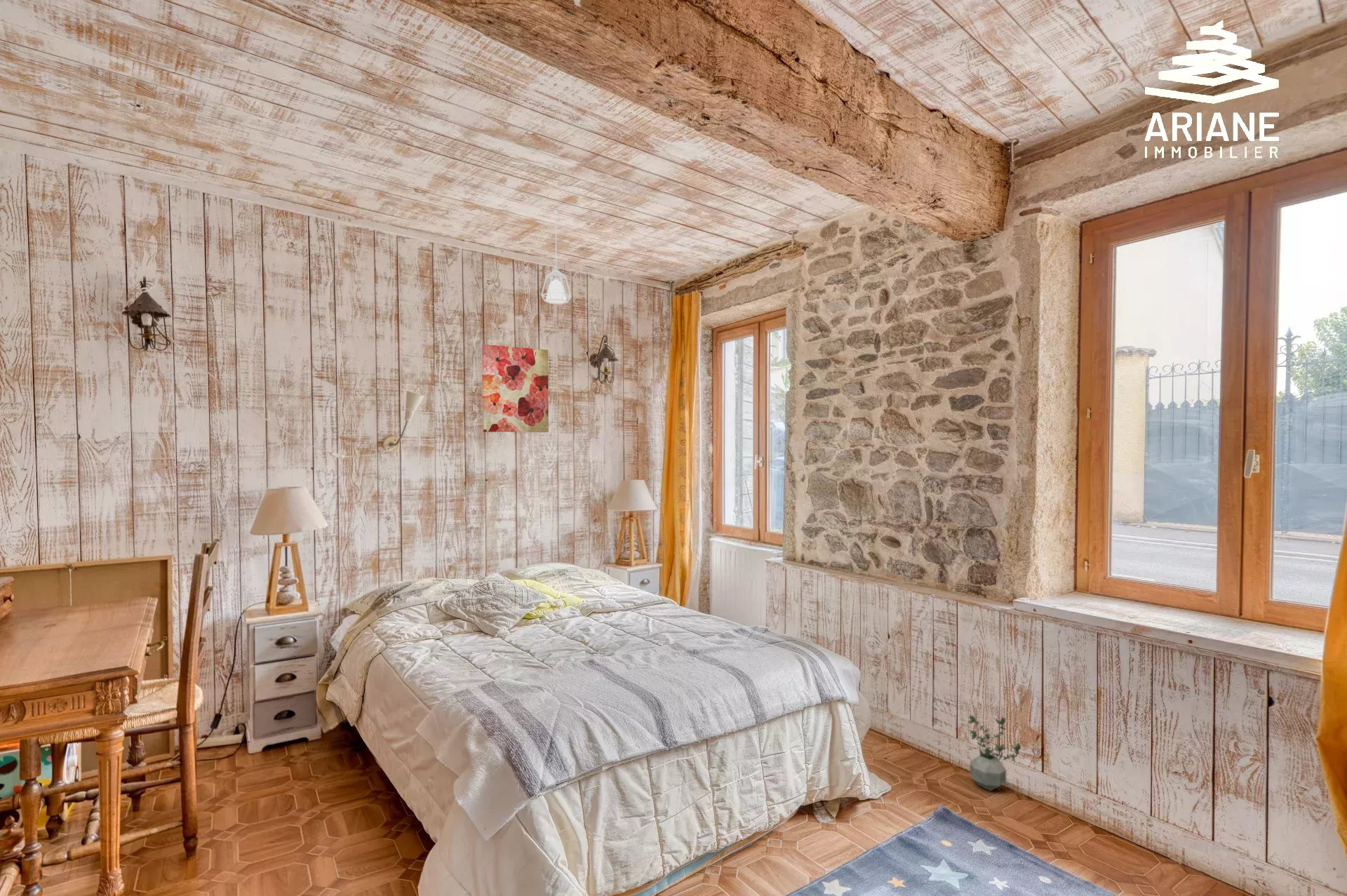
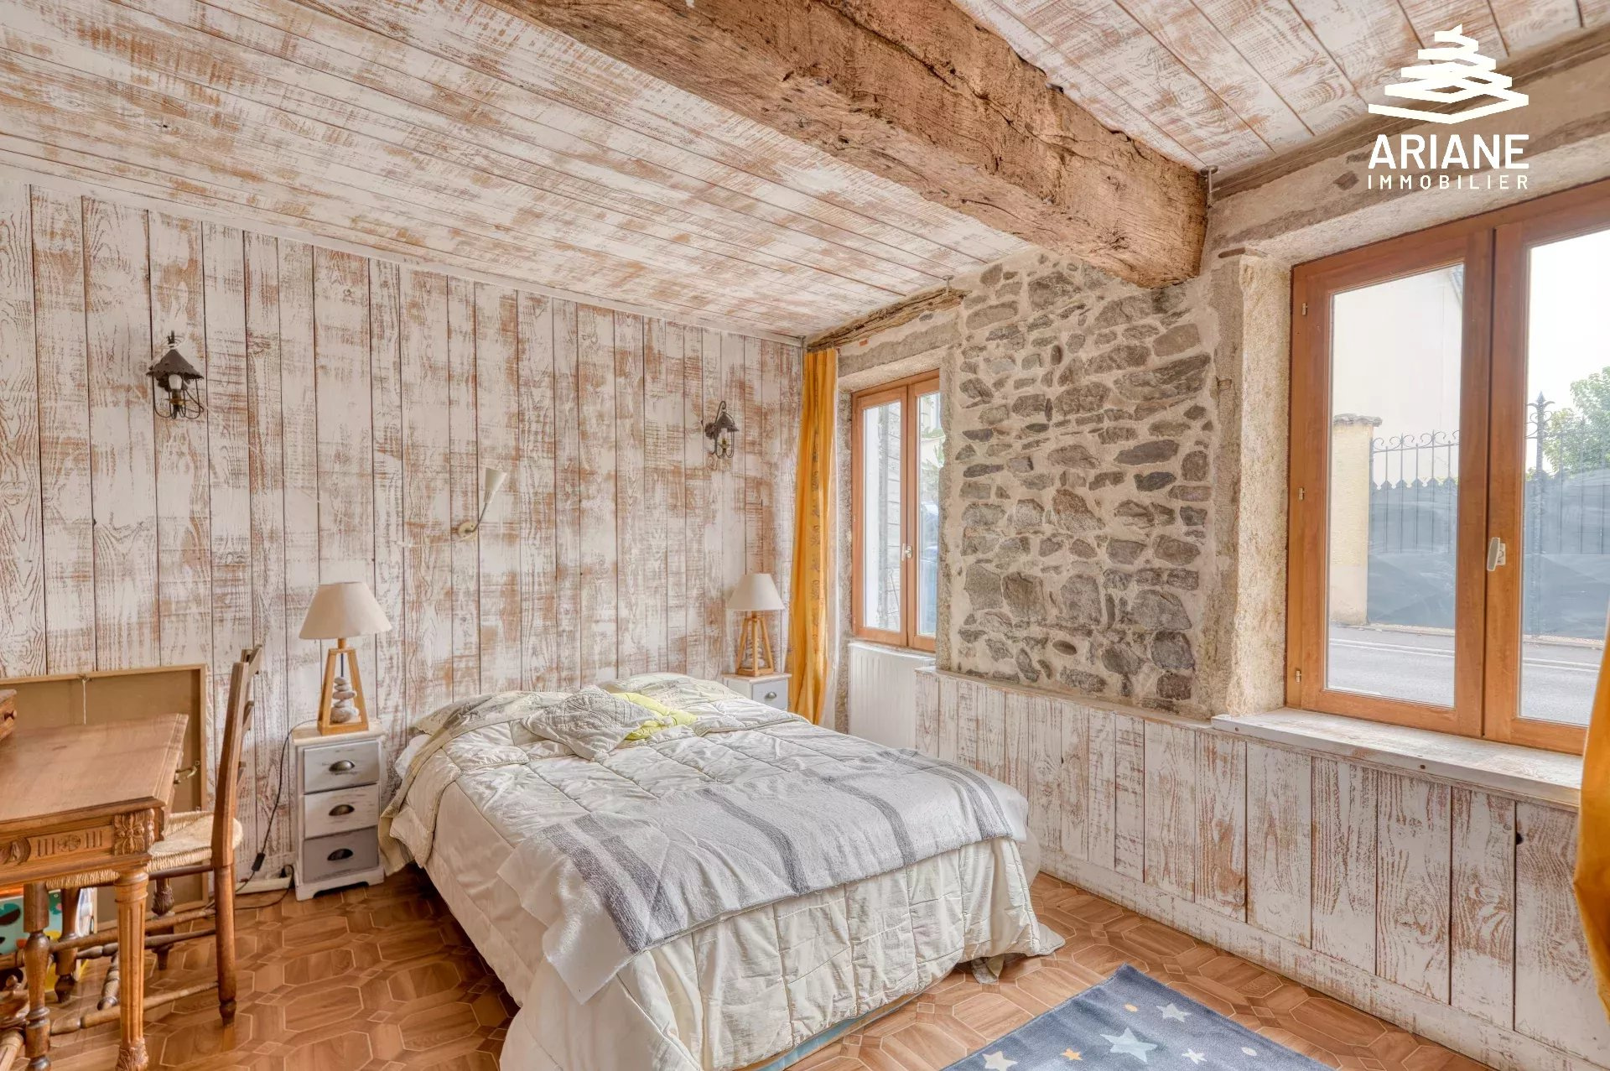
- pendant lamp [540,210,572,305]
- wall art [481,344,549,433]
- potted plant [967,712,1021,791]
